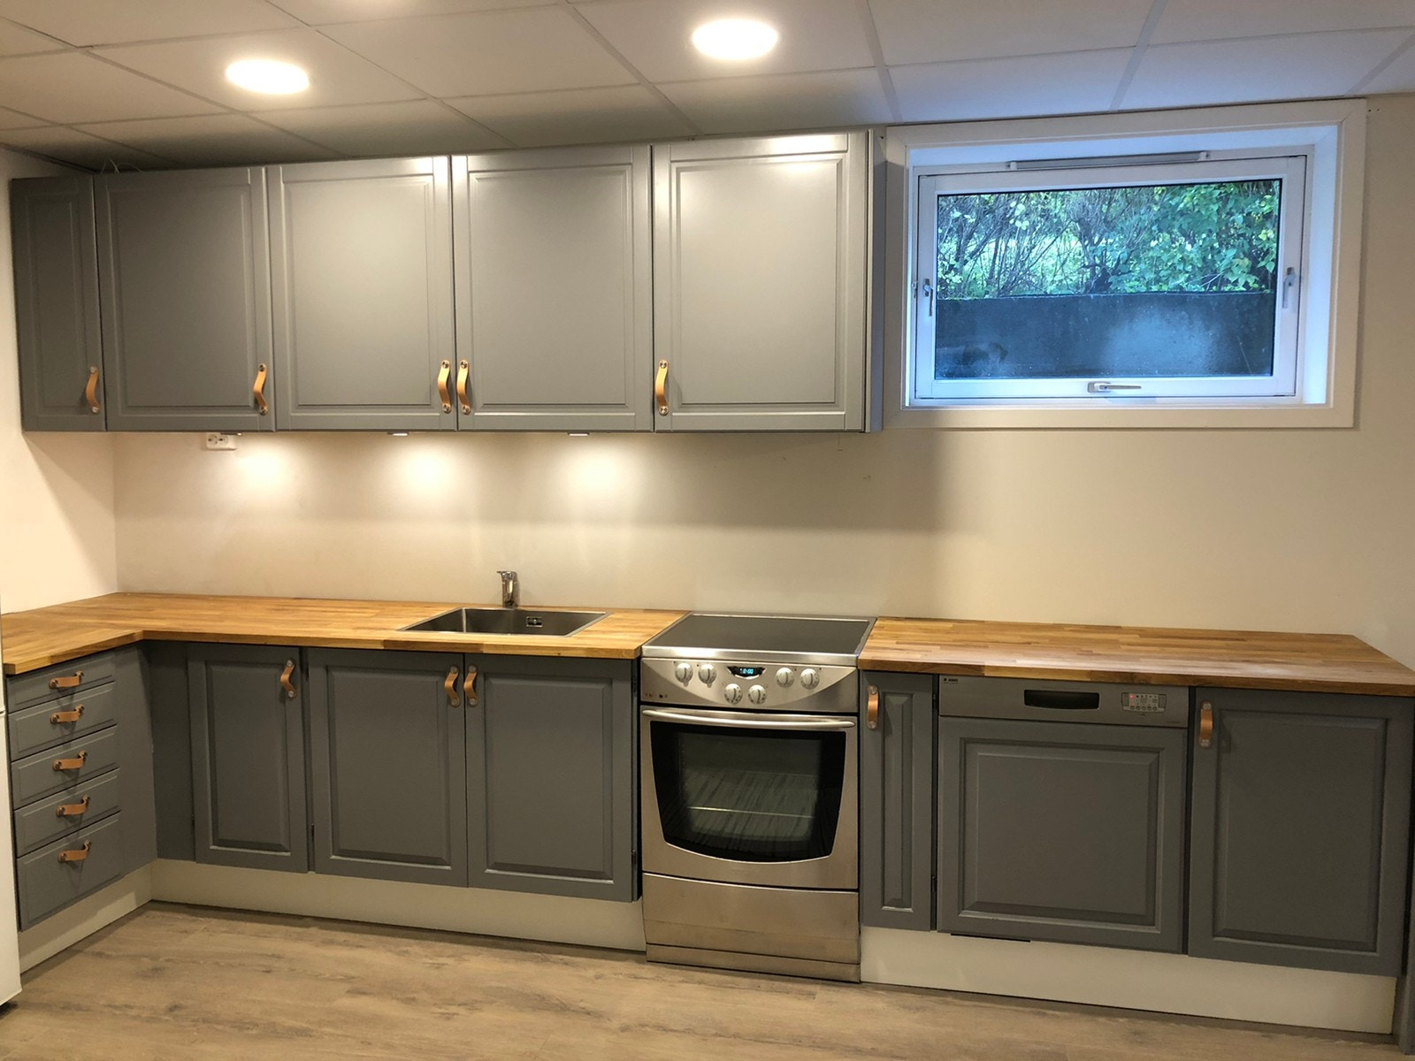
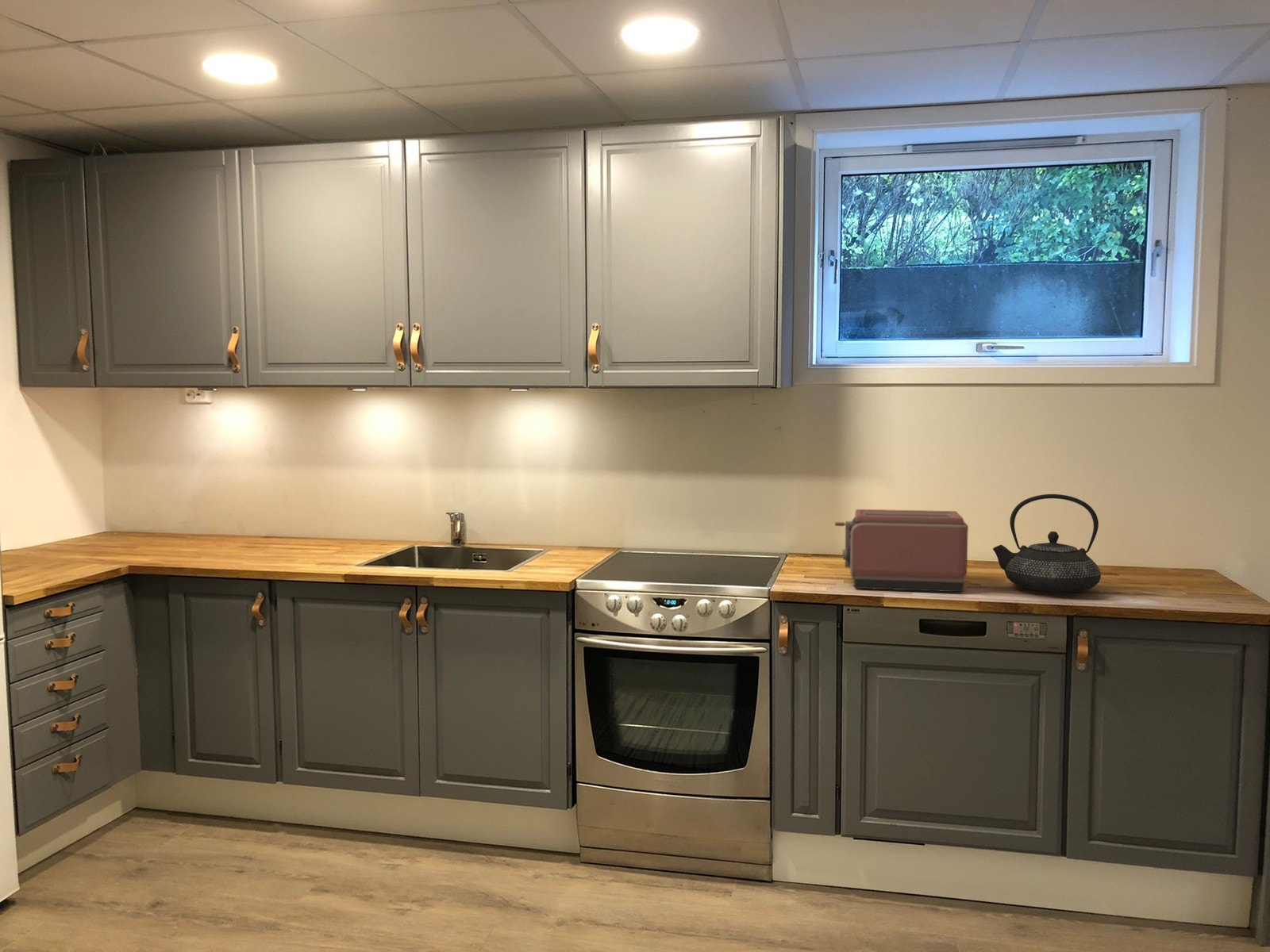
+ toaster [834,509,969,593]
+ teapot [992,493,1102,593]
